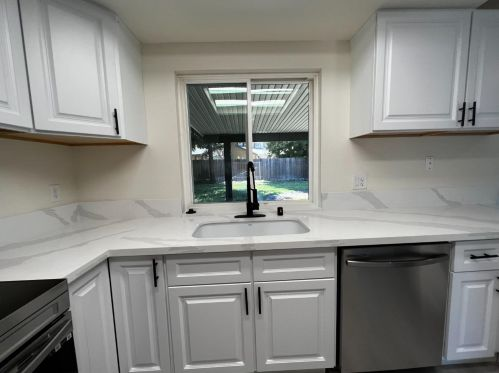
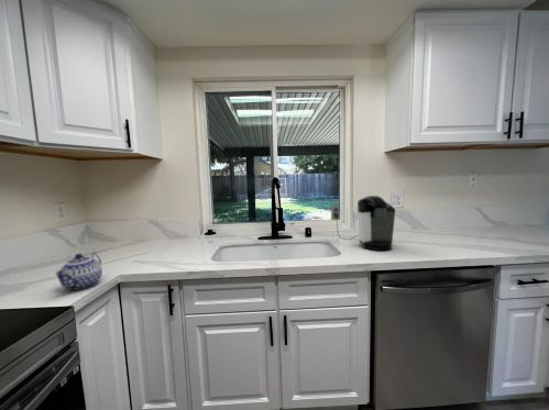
+ coffee maker [330,195,396,252]
+ teapot [55,252,103,291]
